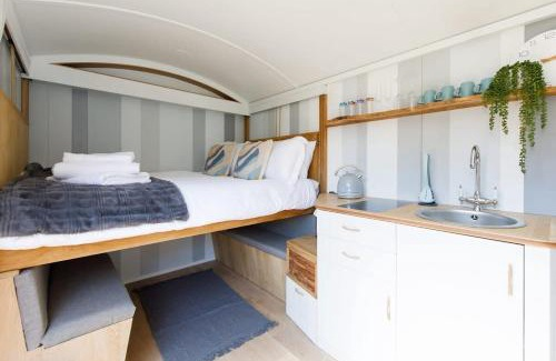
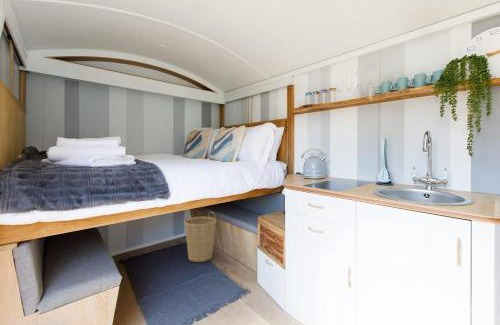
+ basket [183,211,217,263]
